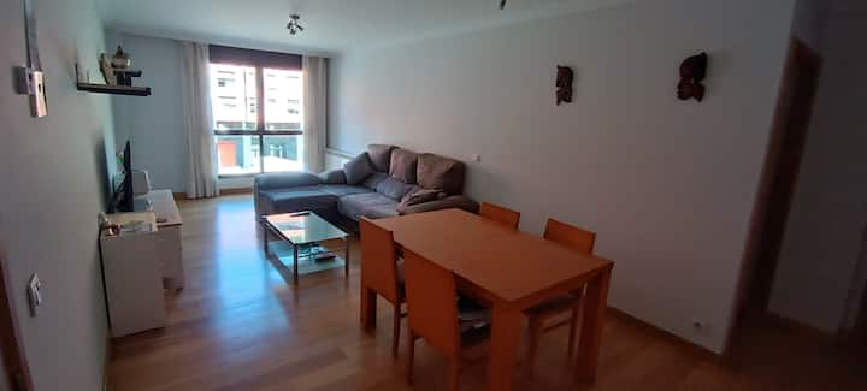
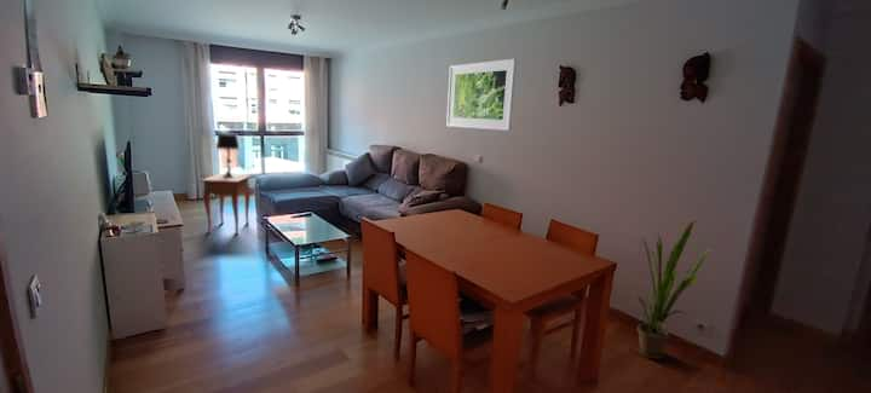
+ house plant [629,219,717,360]
+ table lamp [215,132,242,178]
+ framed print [445,57,518,132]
+ side table [200,173,252,233]
